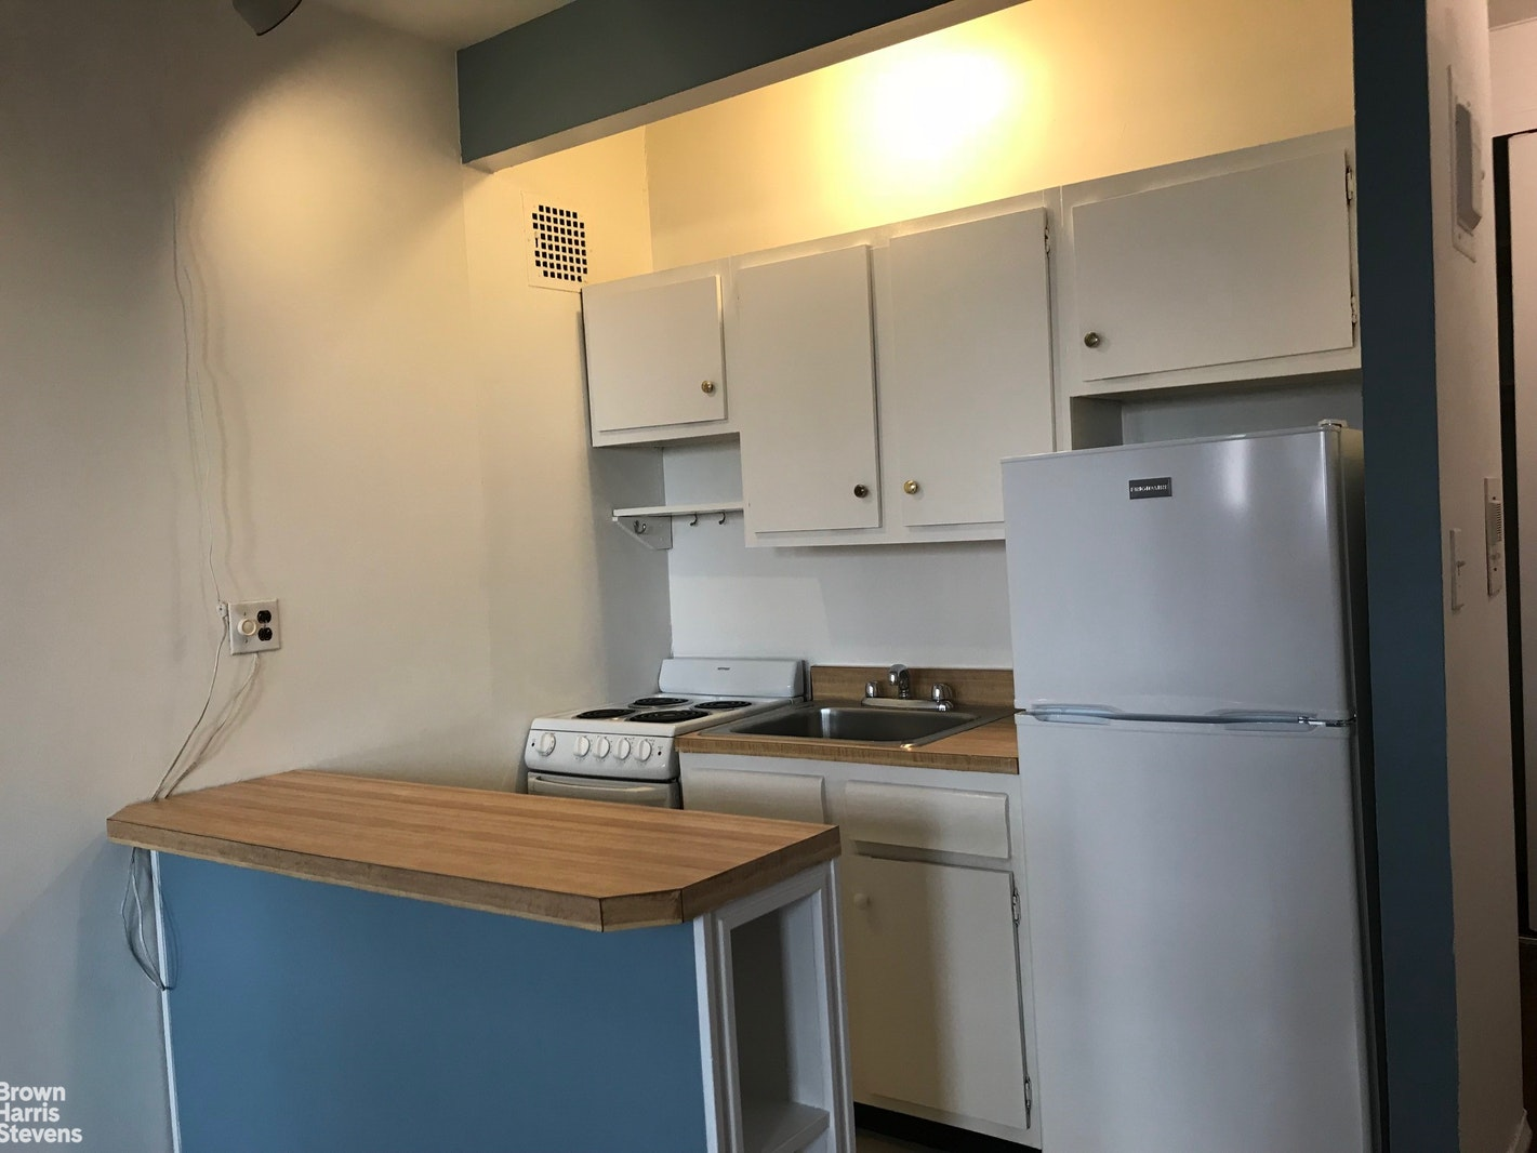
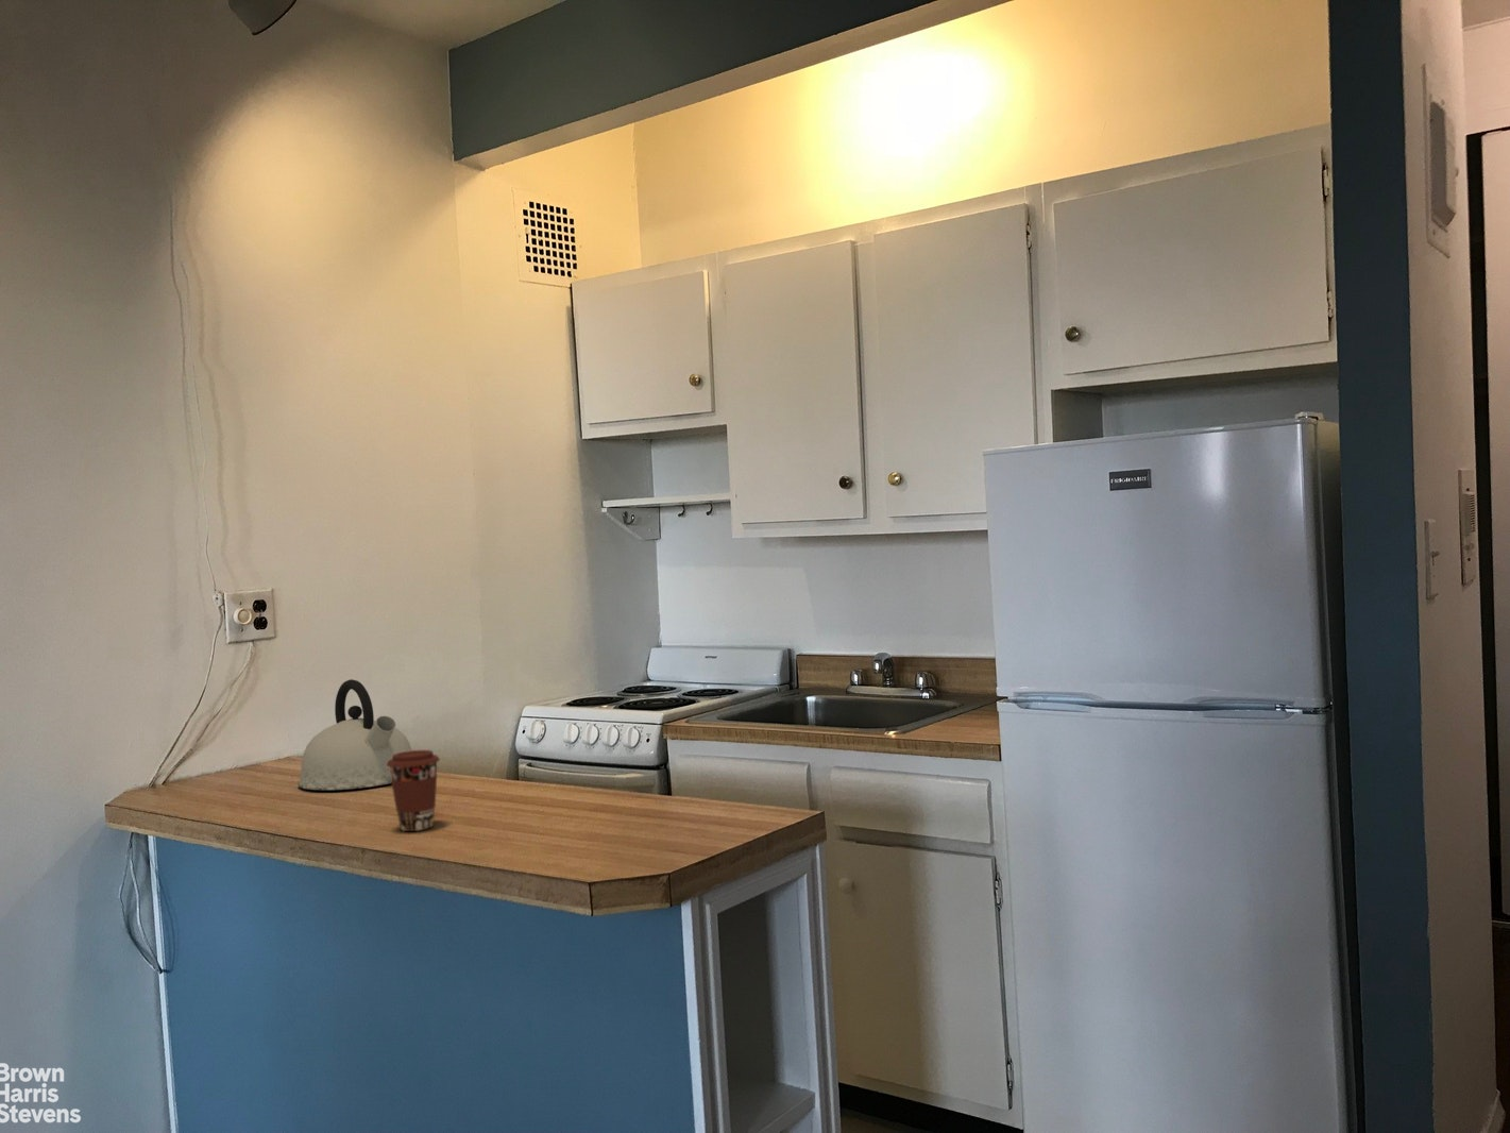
+ kettle [296,678,412,790]
+ coffee cup [387,750,441,832]
